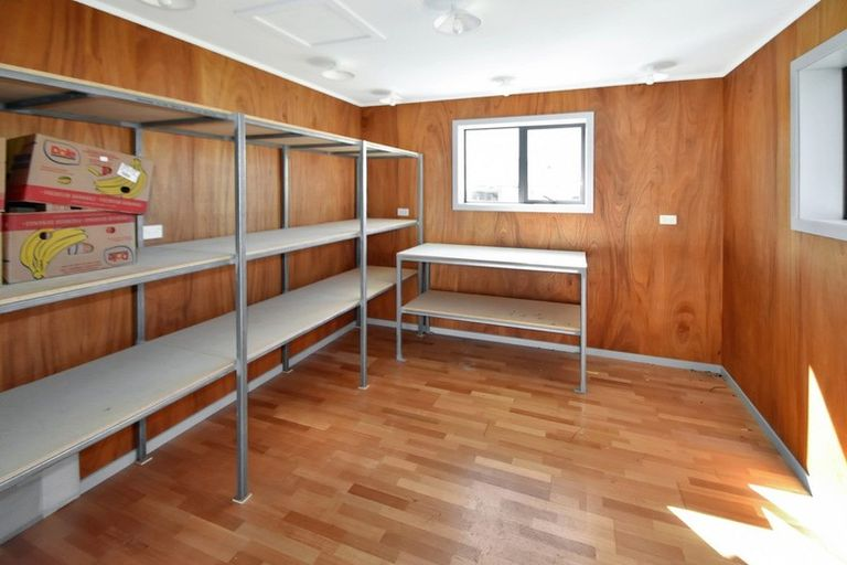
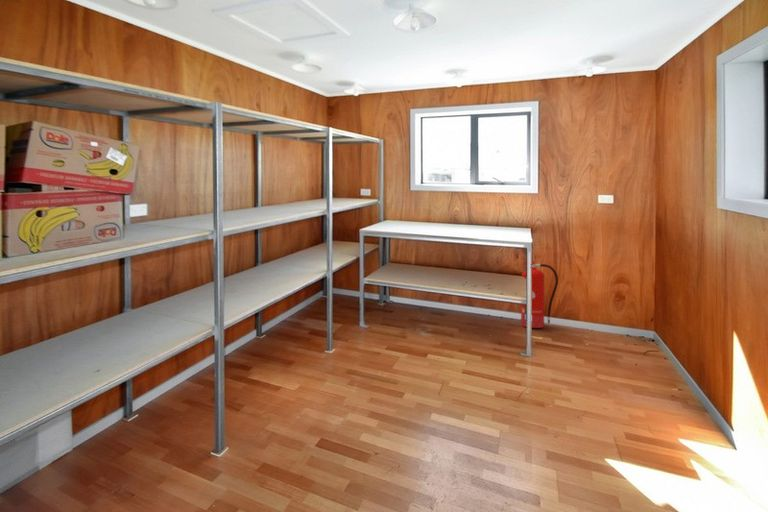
+ fire extinguisher [520,257,559,329]
